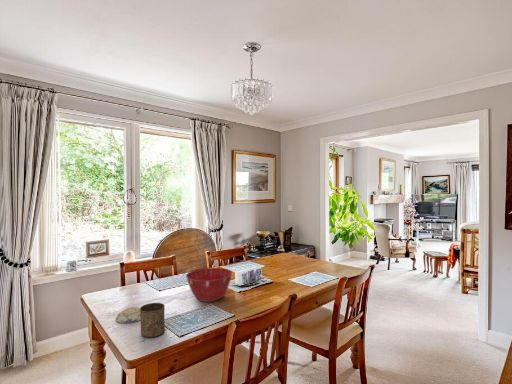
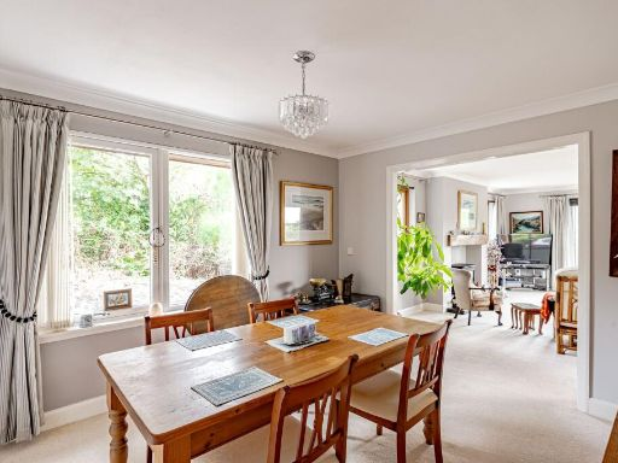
- mixing bowl [185,267,233,303]
- cup [140,302,166,339]
- decorative bowl [115,306,141,324]
